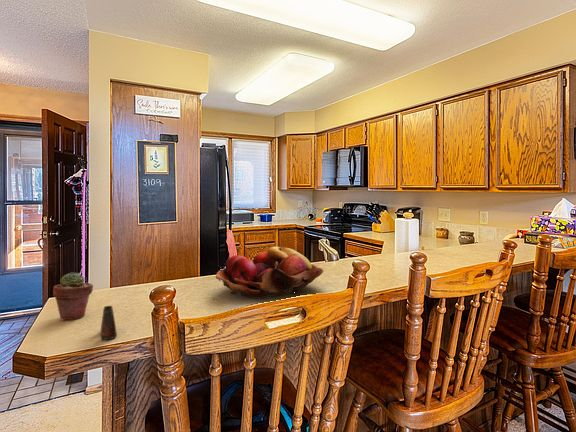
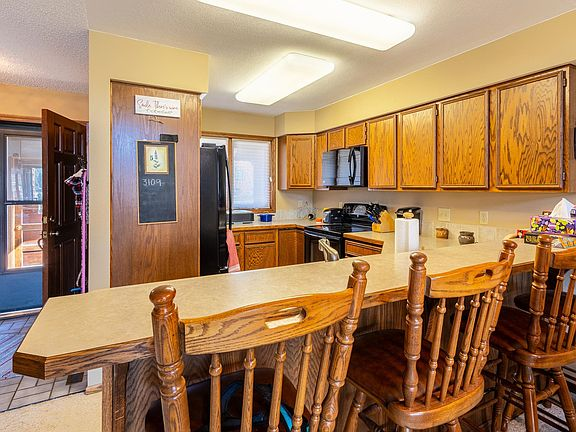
- salt shaker [100,305,118,341]
- fruit basket [215,246,324,299]
- potted succulent [52,271,94,321]
